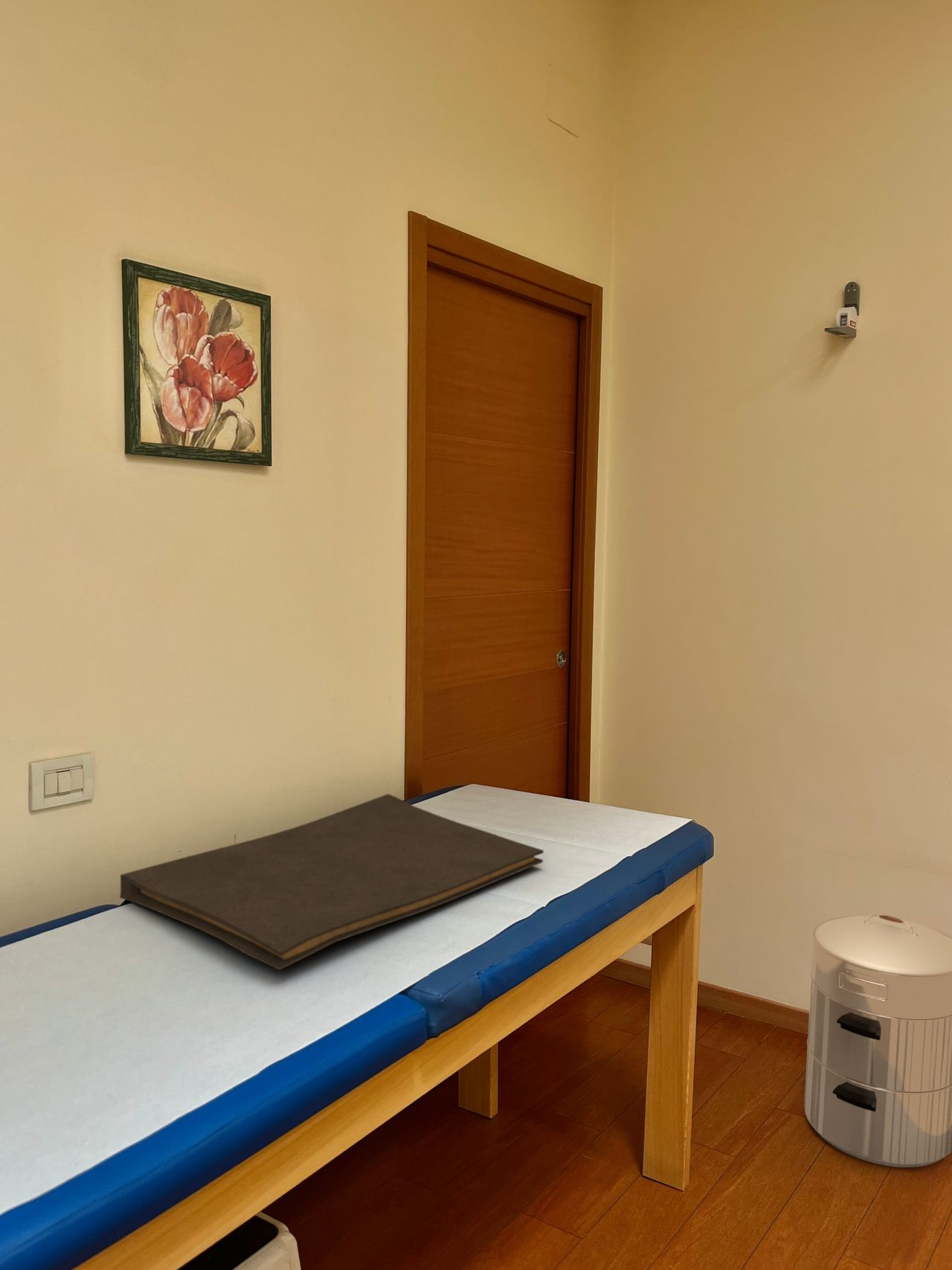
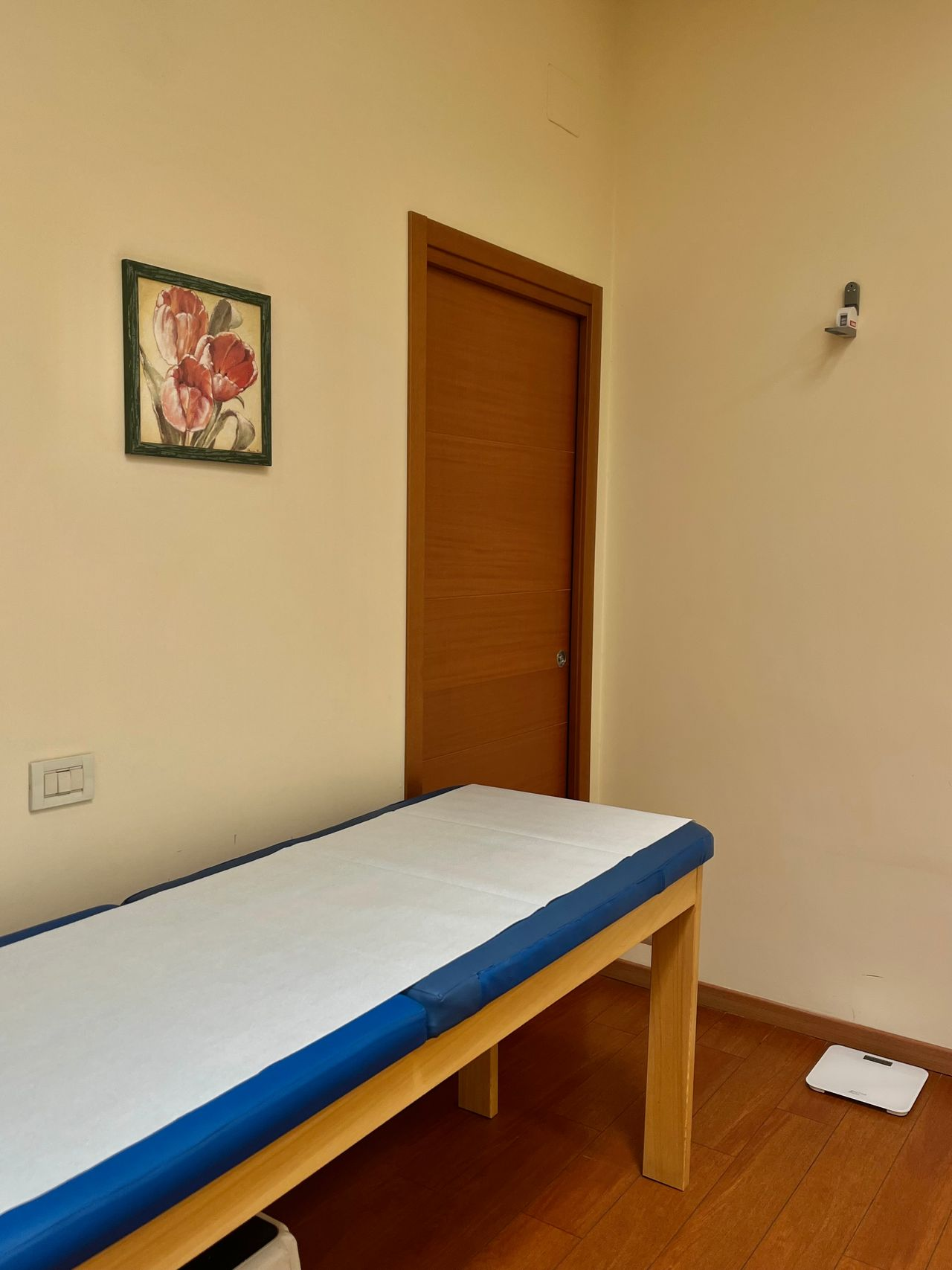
- hand towel [119,793,544,971]
- waste bin [803,914,952,1168]
